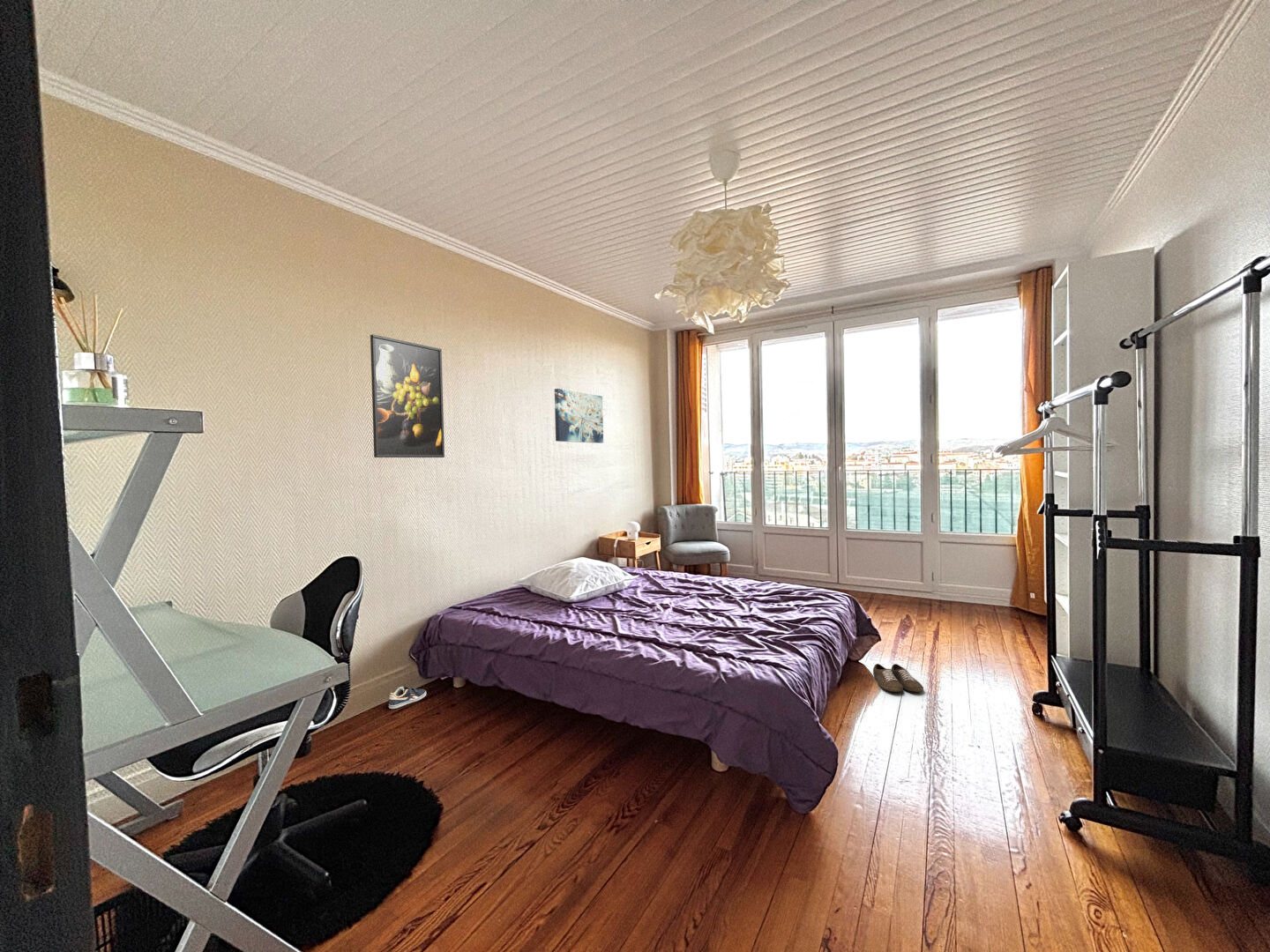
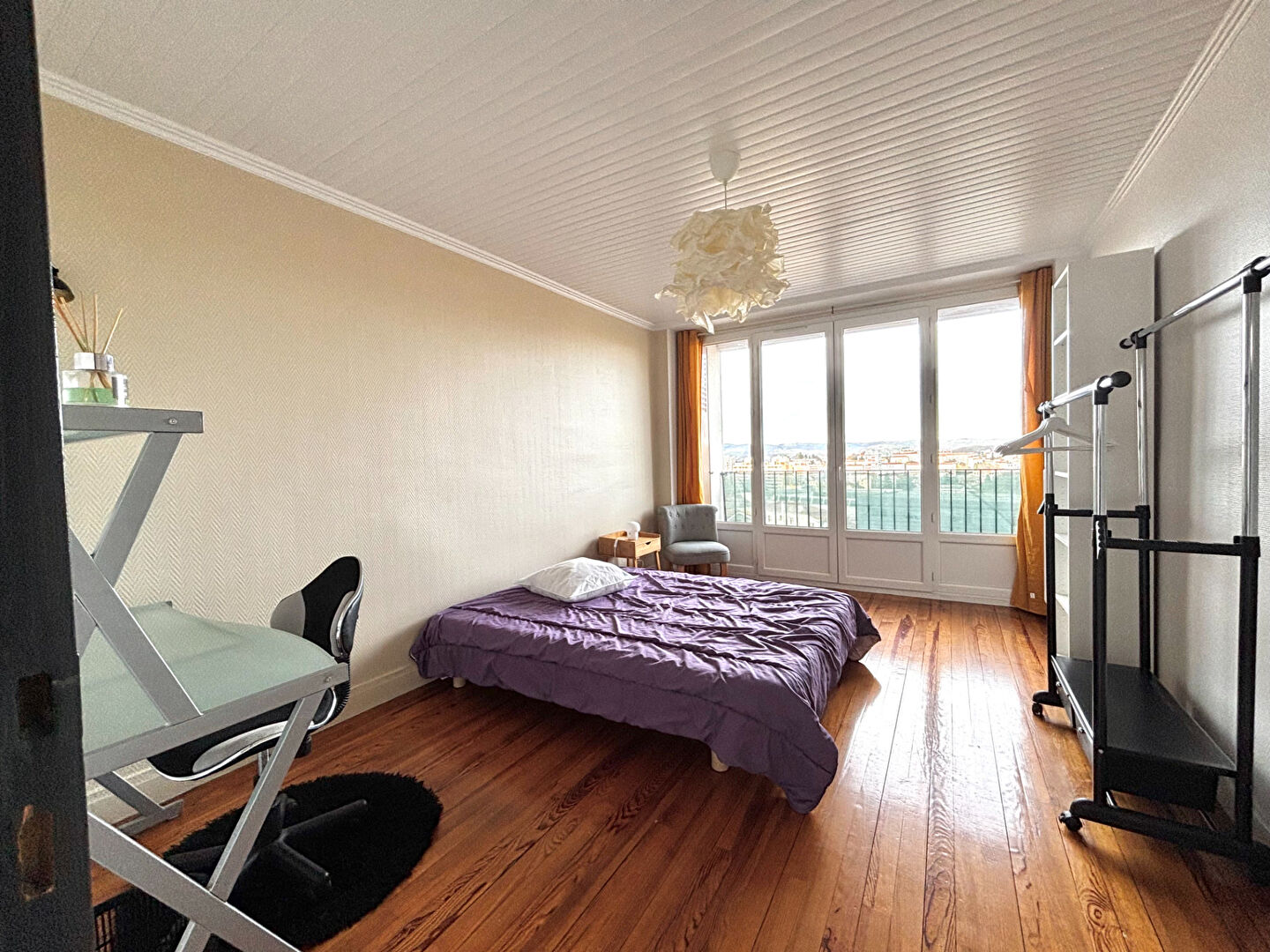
- shoe [872,663,924,693]
- wall art [554,388,604,444]
- sneaker [388,686,427,710]
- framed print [370,333,445,458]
